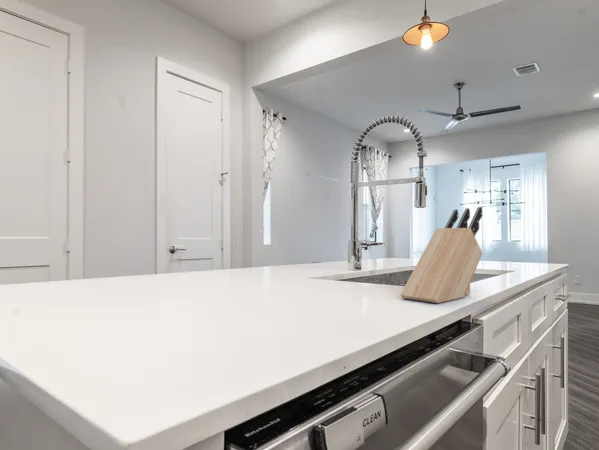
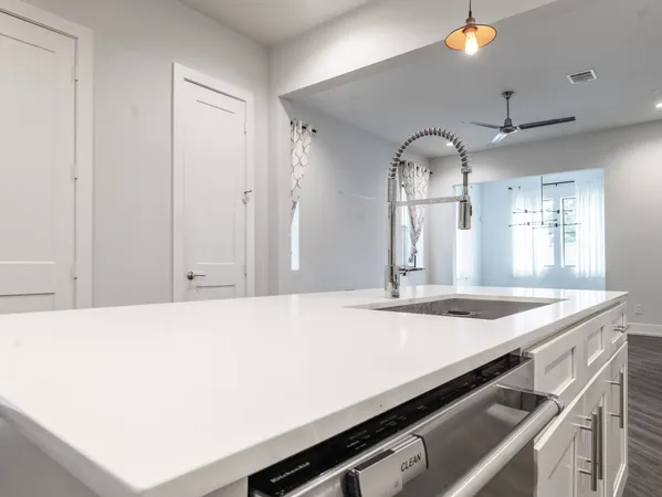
- knife block [399,206,483,304]
